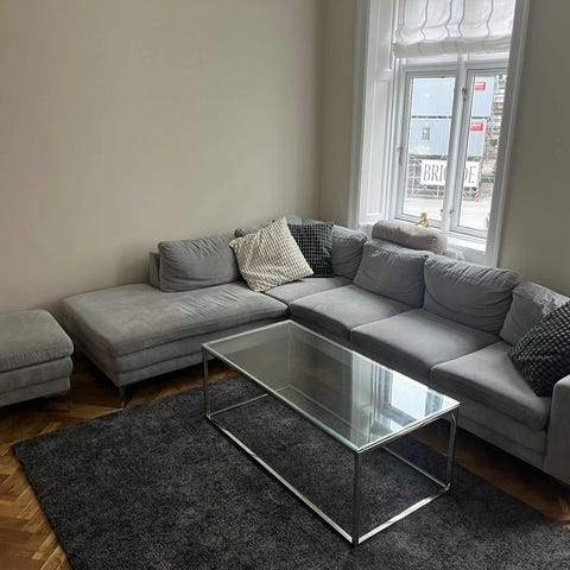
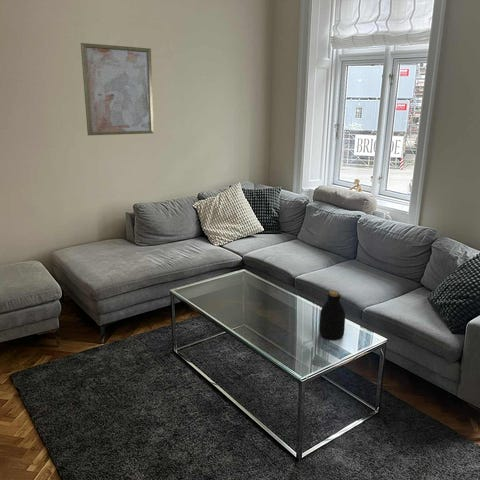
+ bottle [318,289,346,341]
+ wall art [80,42,155,136]
